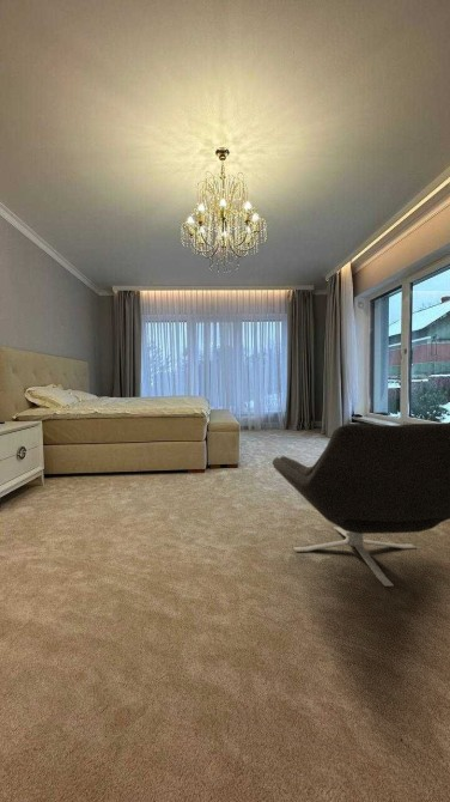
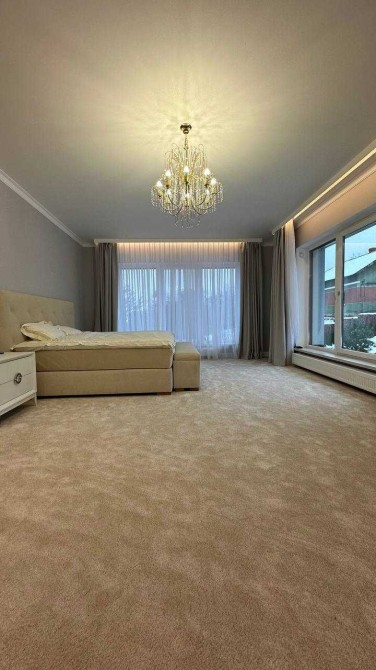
- lounge chair [272,421,450,588]
